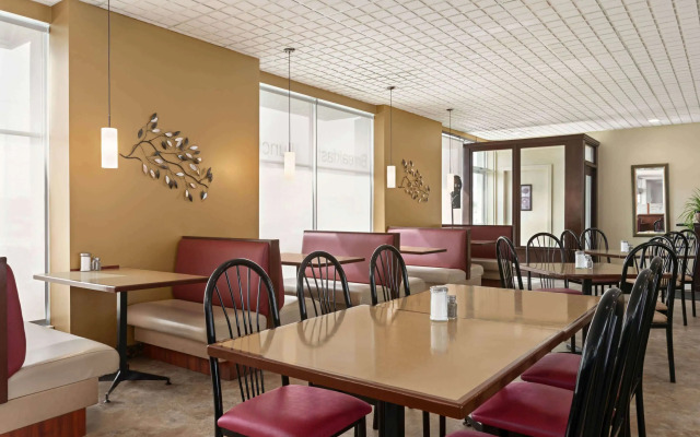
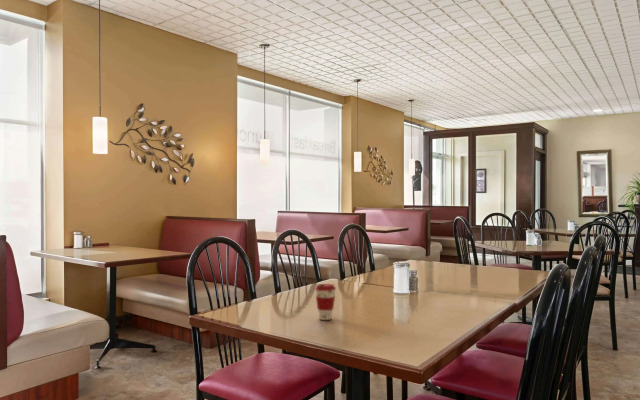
+ coffee cup [314,283,337,321]
